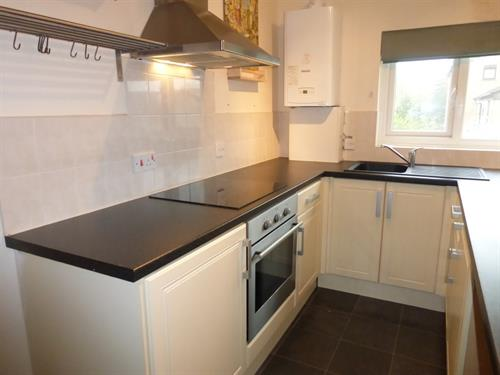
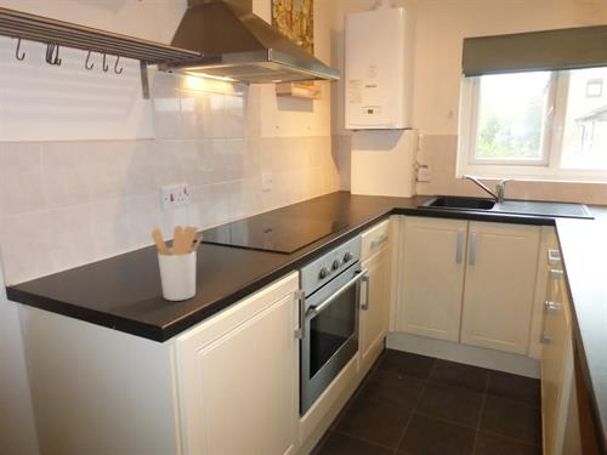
+ utensil holder [151,224,204,302]
